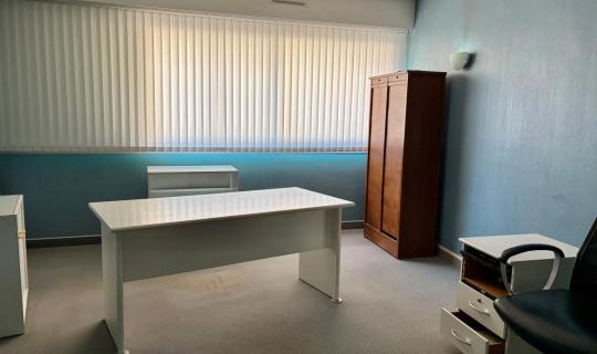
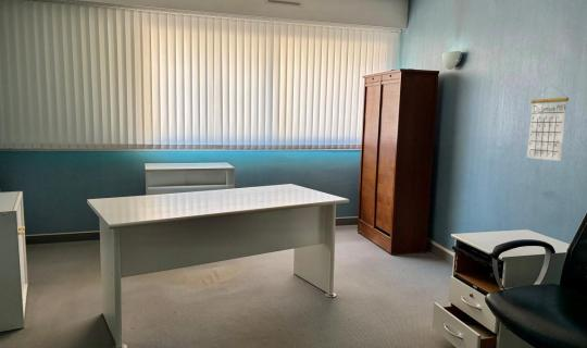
+ calendar [526,83,570,162]
